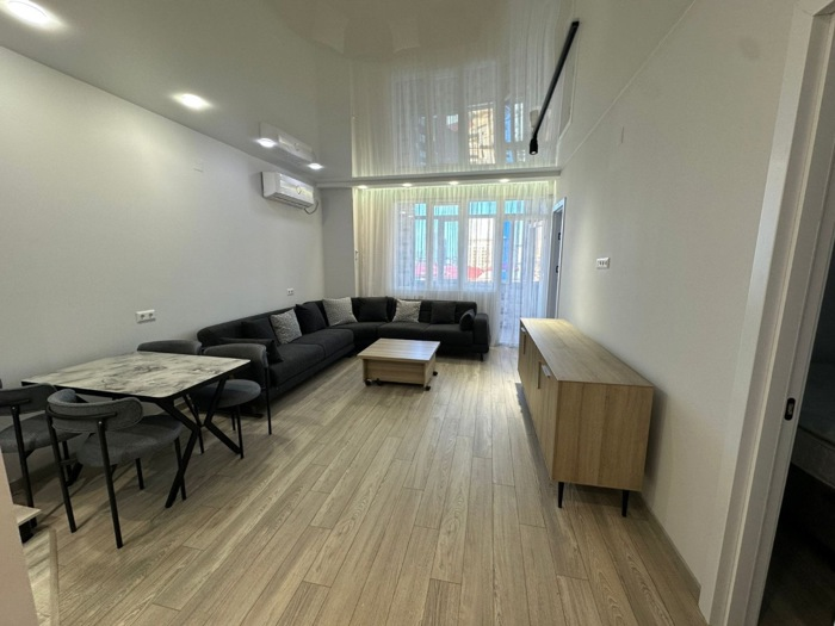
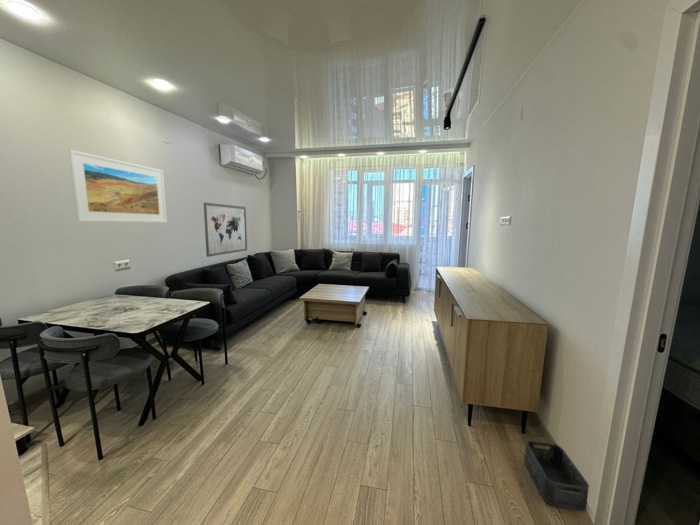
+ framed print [67,149,168,223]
+ storage bin [523,440,590,512]
+ wall art [203,202,248,258]
